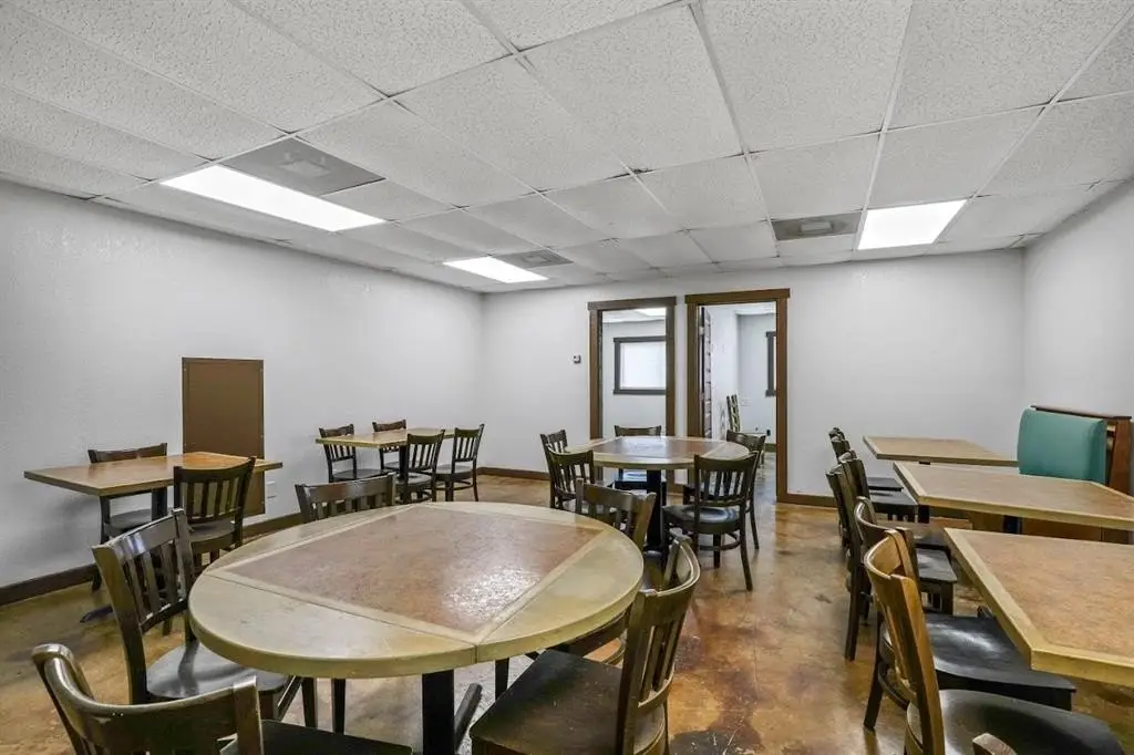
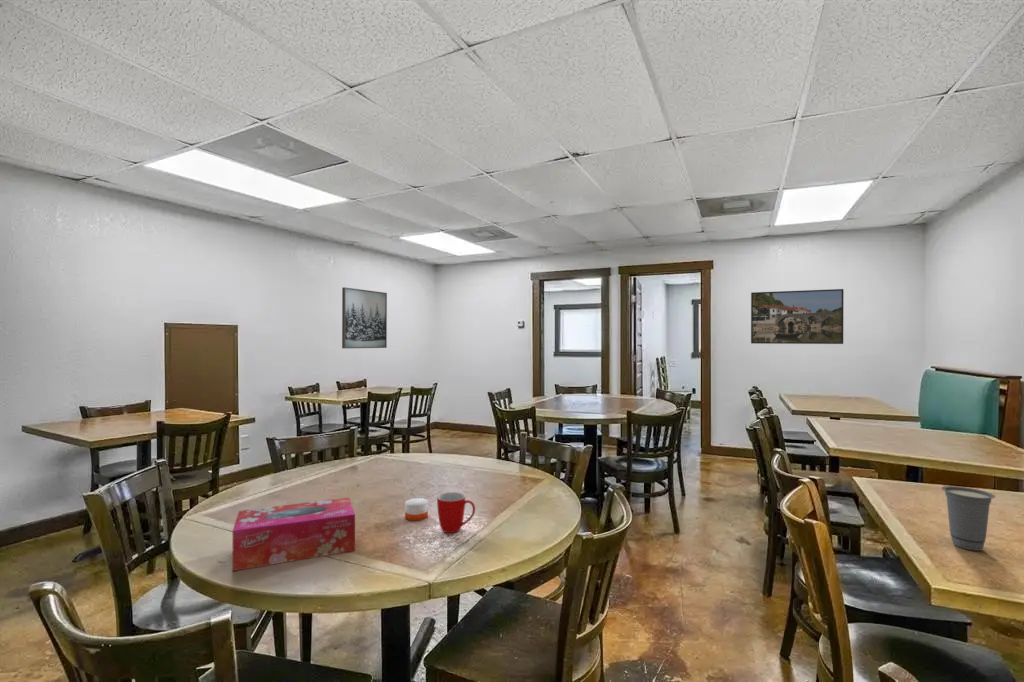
+ wall art [341,286,388,349]
+ tissue box [231,496,356,572]
+ mug [436,491,476,534]
+ cup [941,485,996,552]
+ candle [404,497,429,522]
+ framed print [750,288,845,345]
